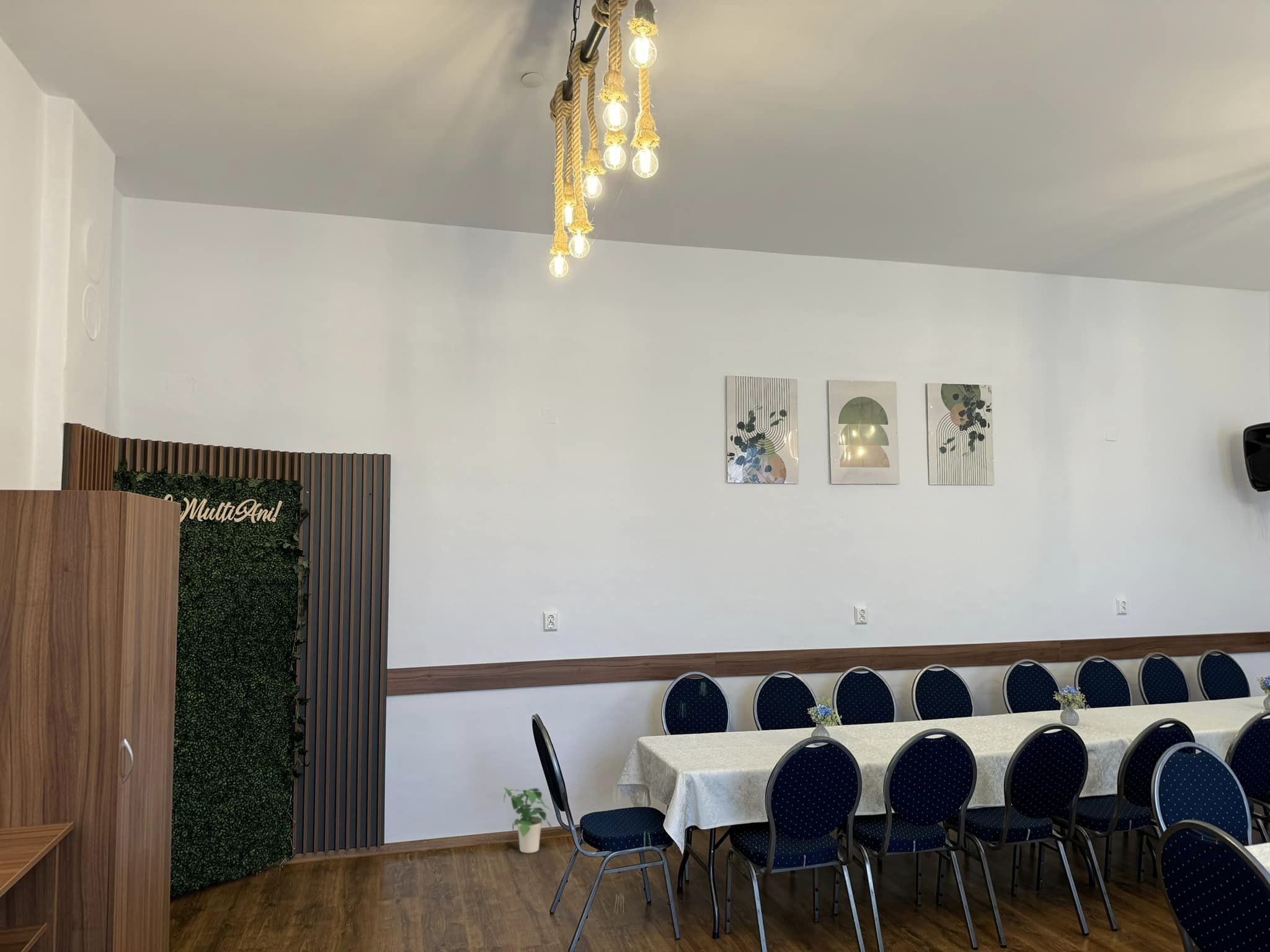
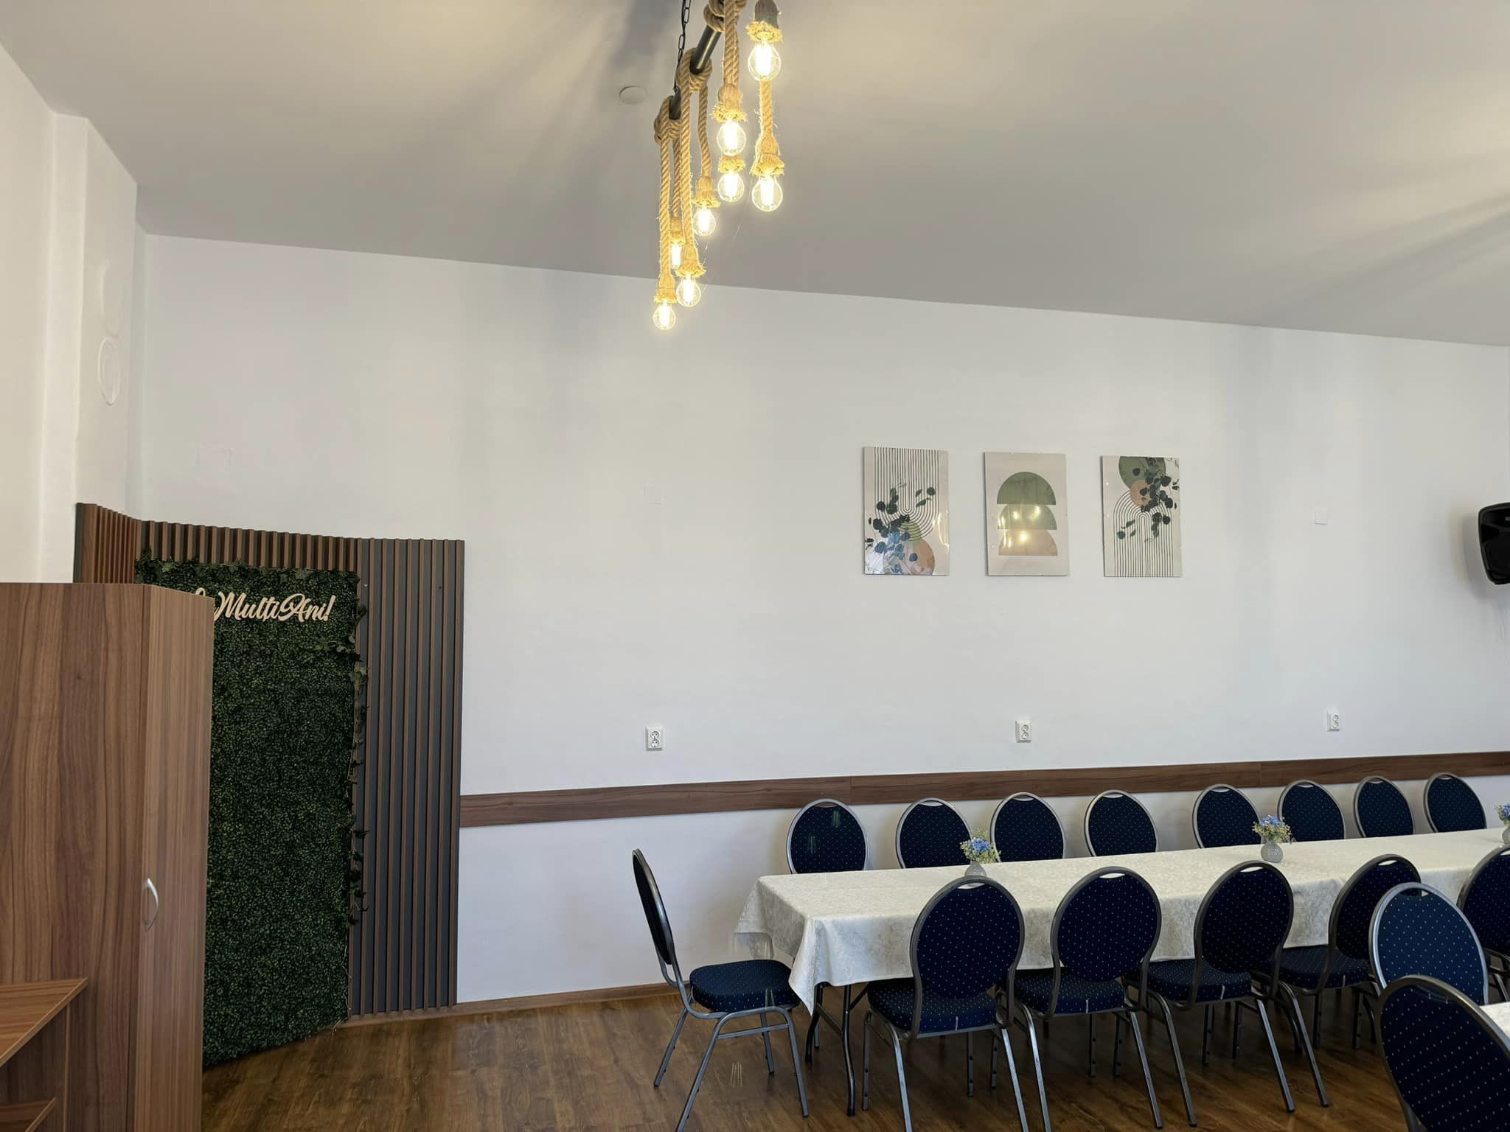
- potted plant [504,787,553,853]
